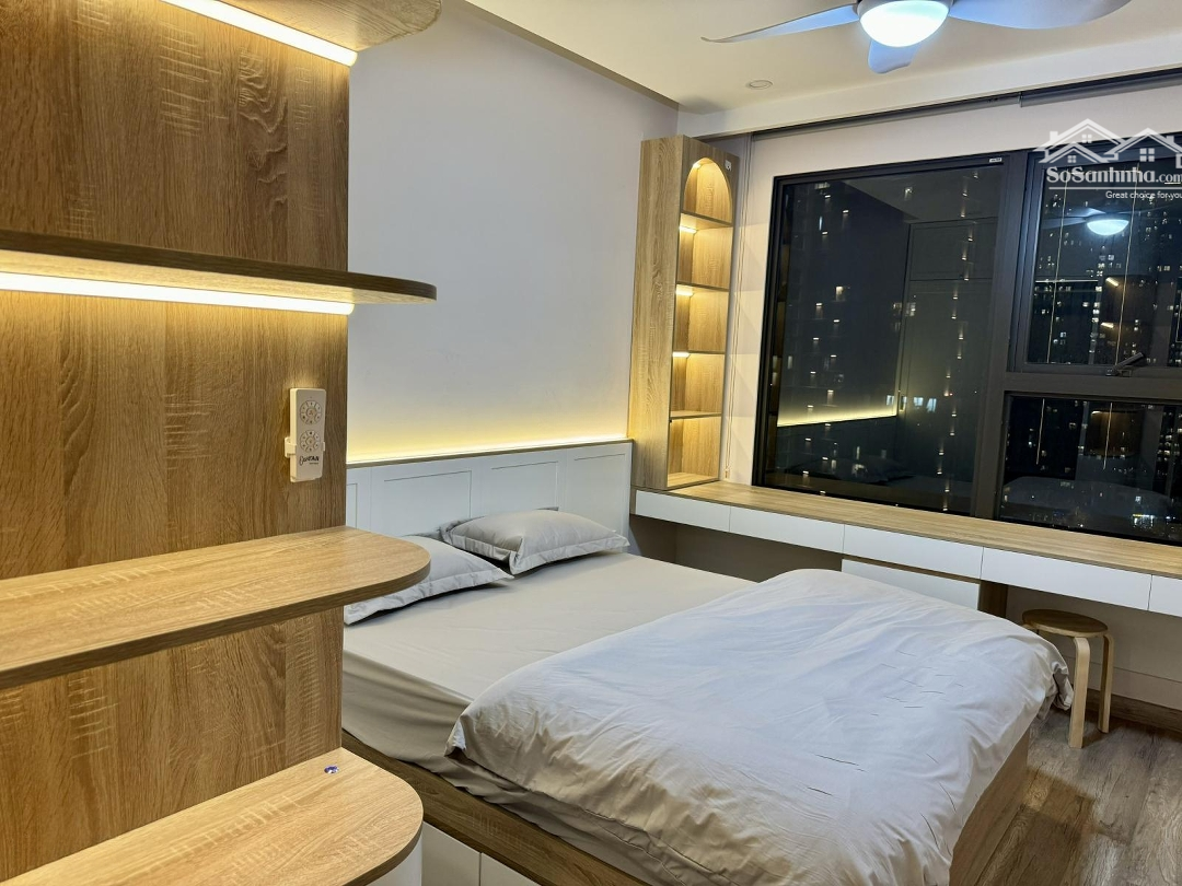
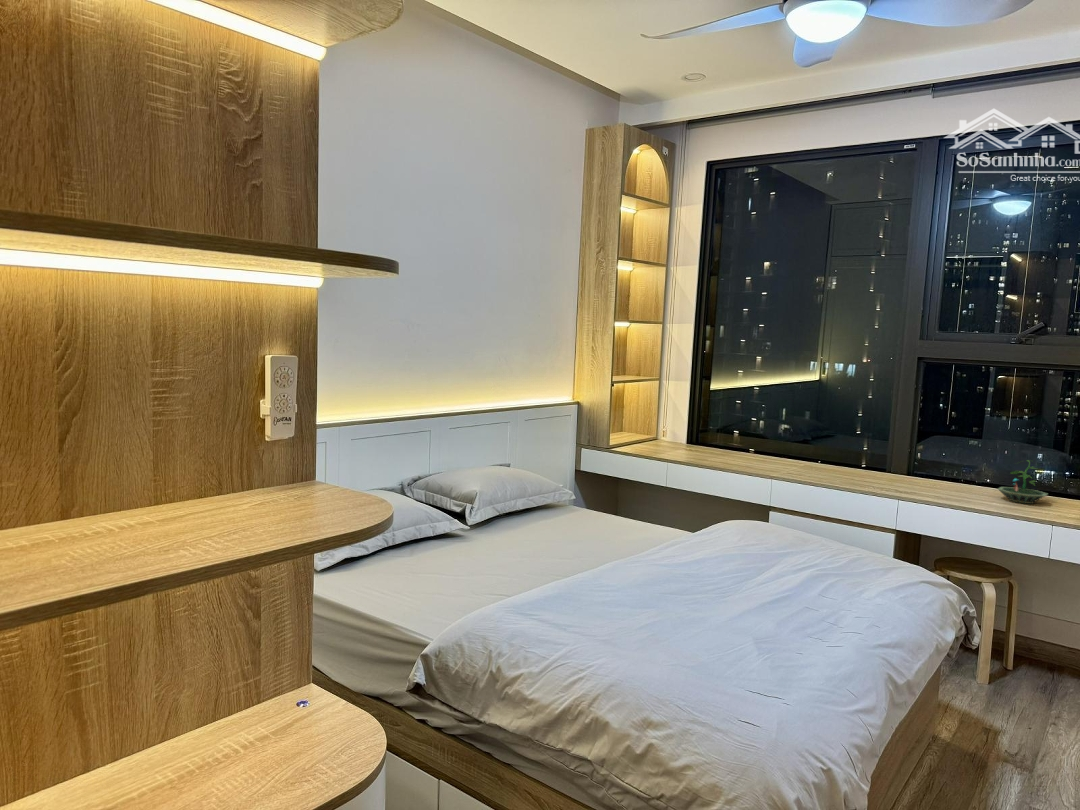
+ terrarium [997,459,1049,505]
